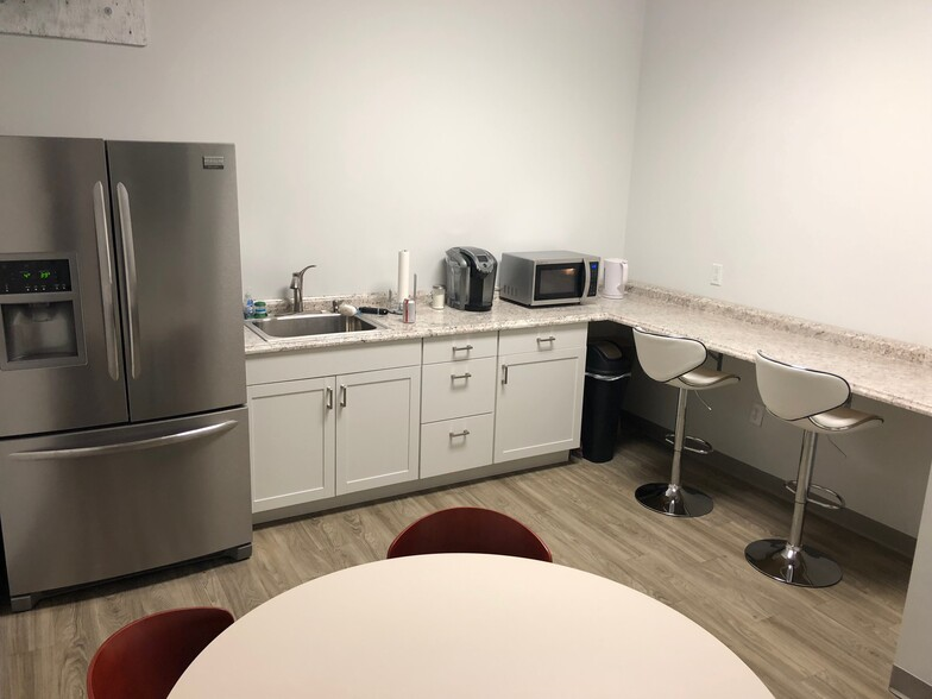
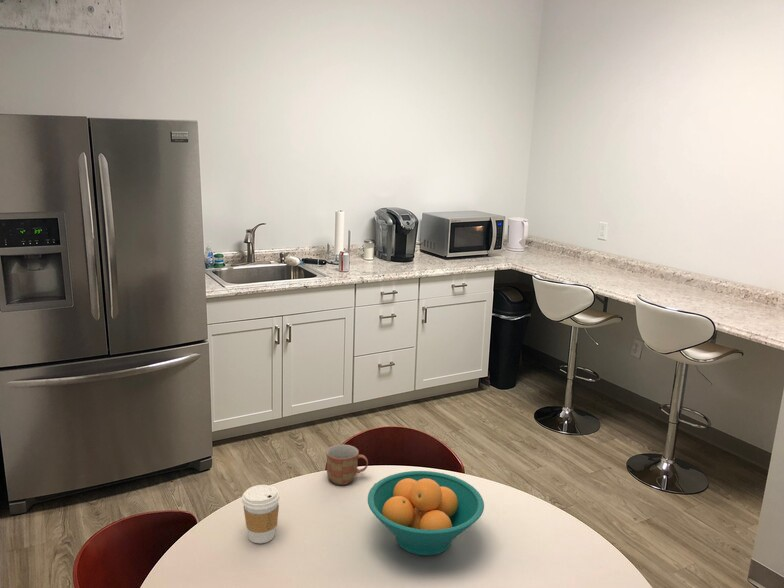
+ mug [325,443,369,486]
+ fruit bowl [367,470,485,556]
+ coffee cup [241,484,281,544]
